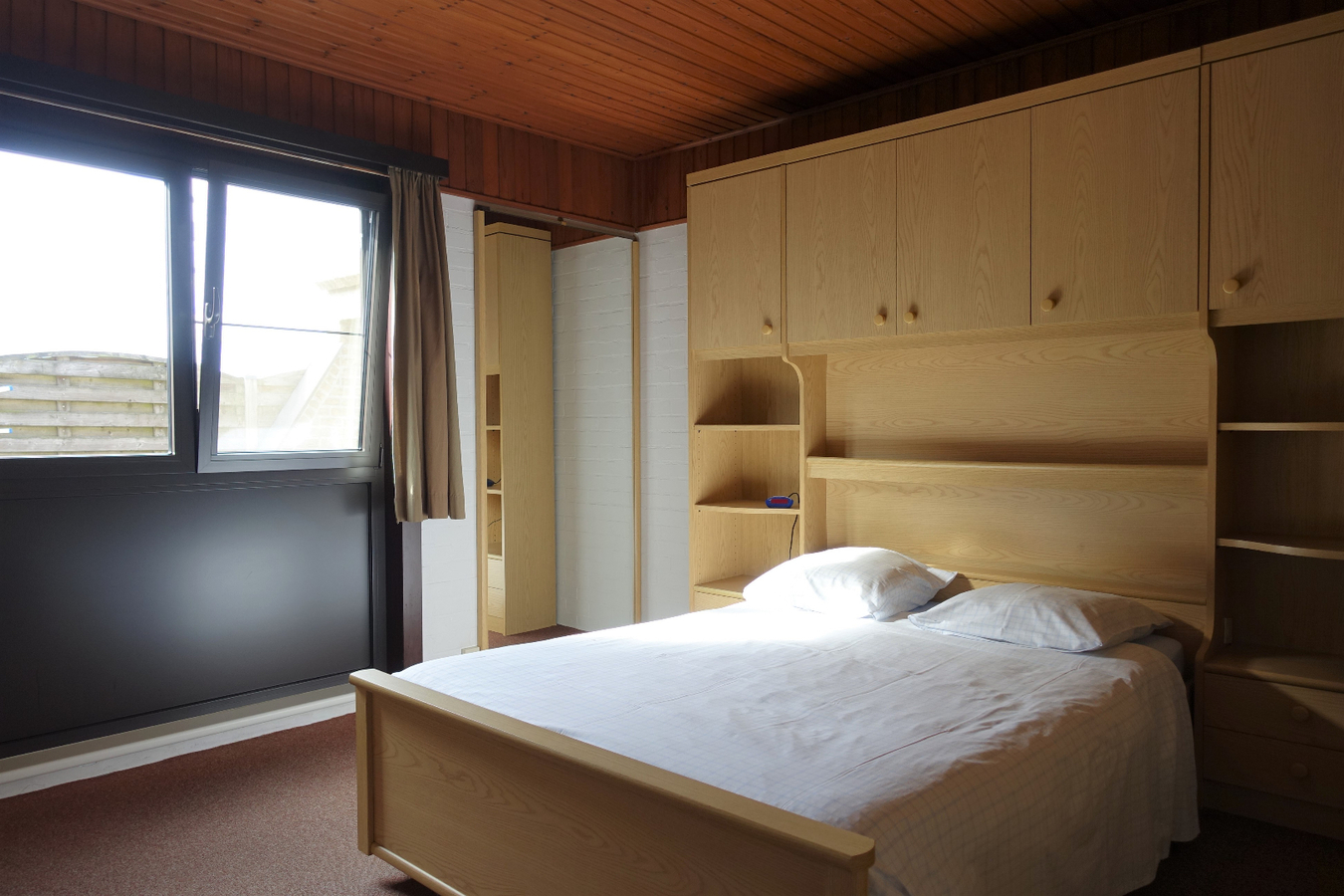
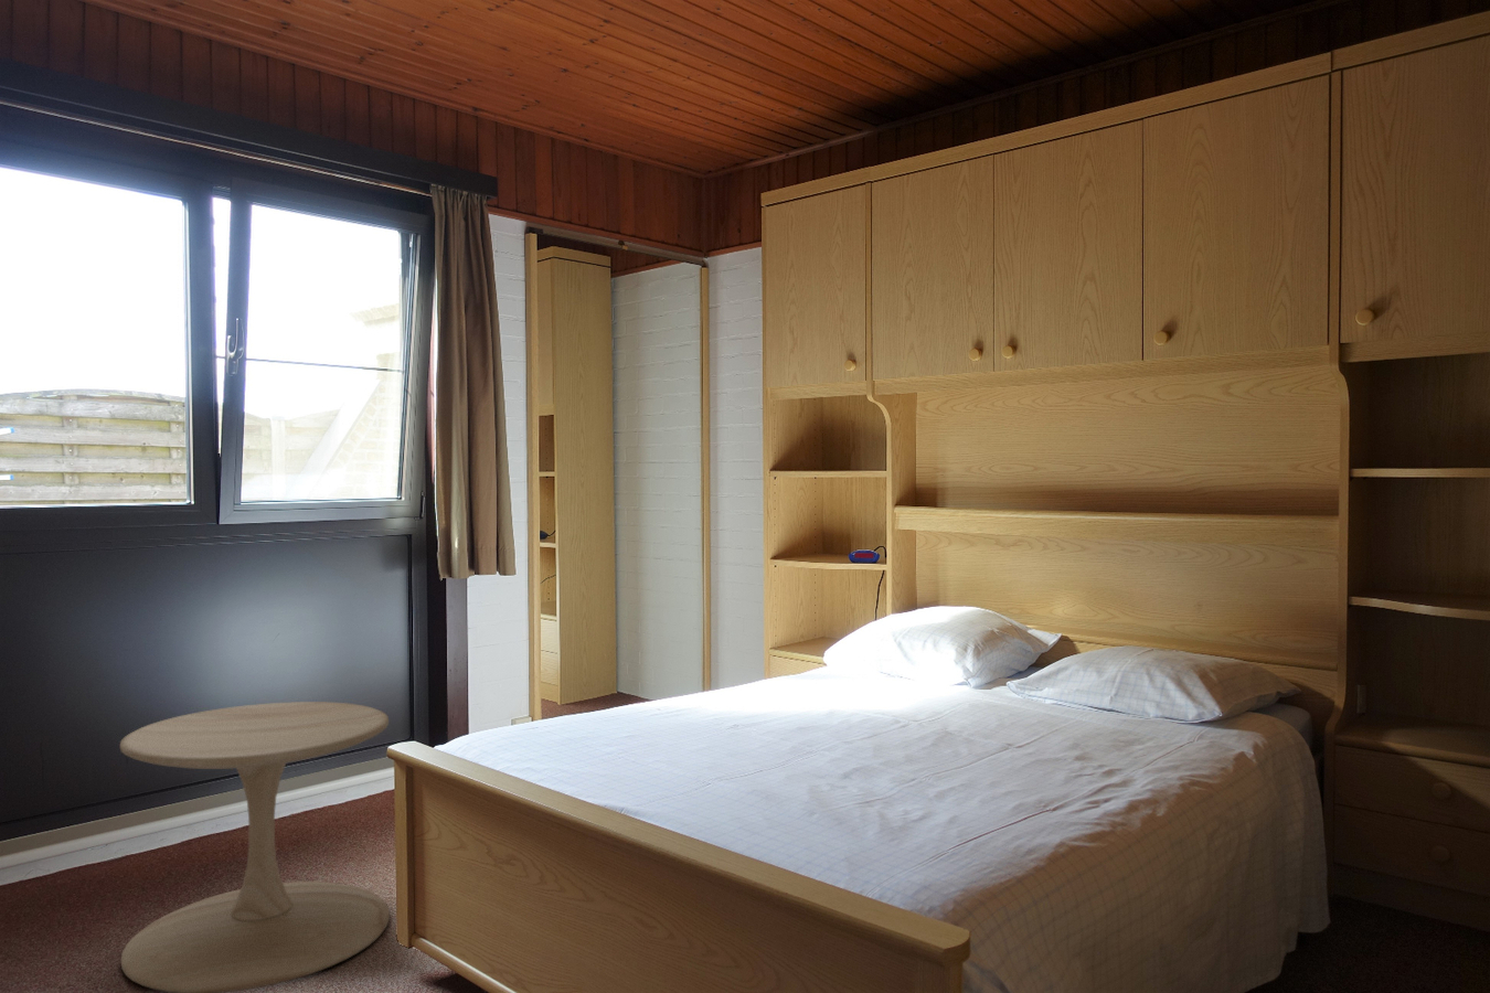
+ side table [120,700,390,993]
